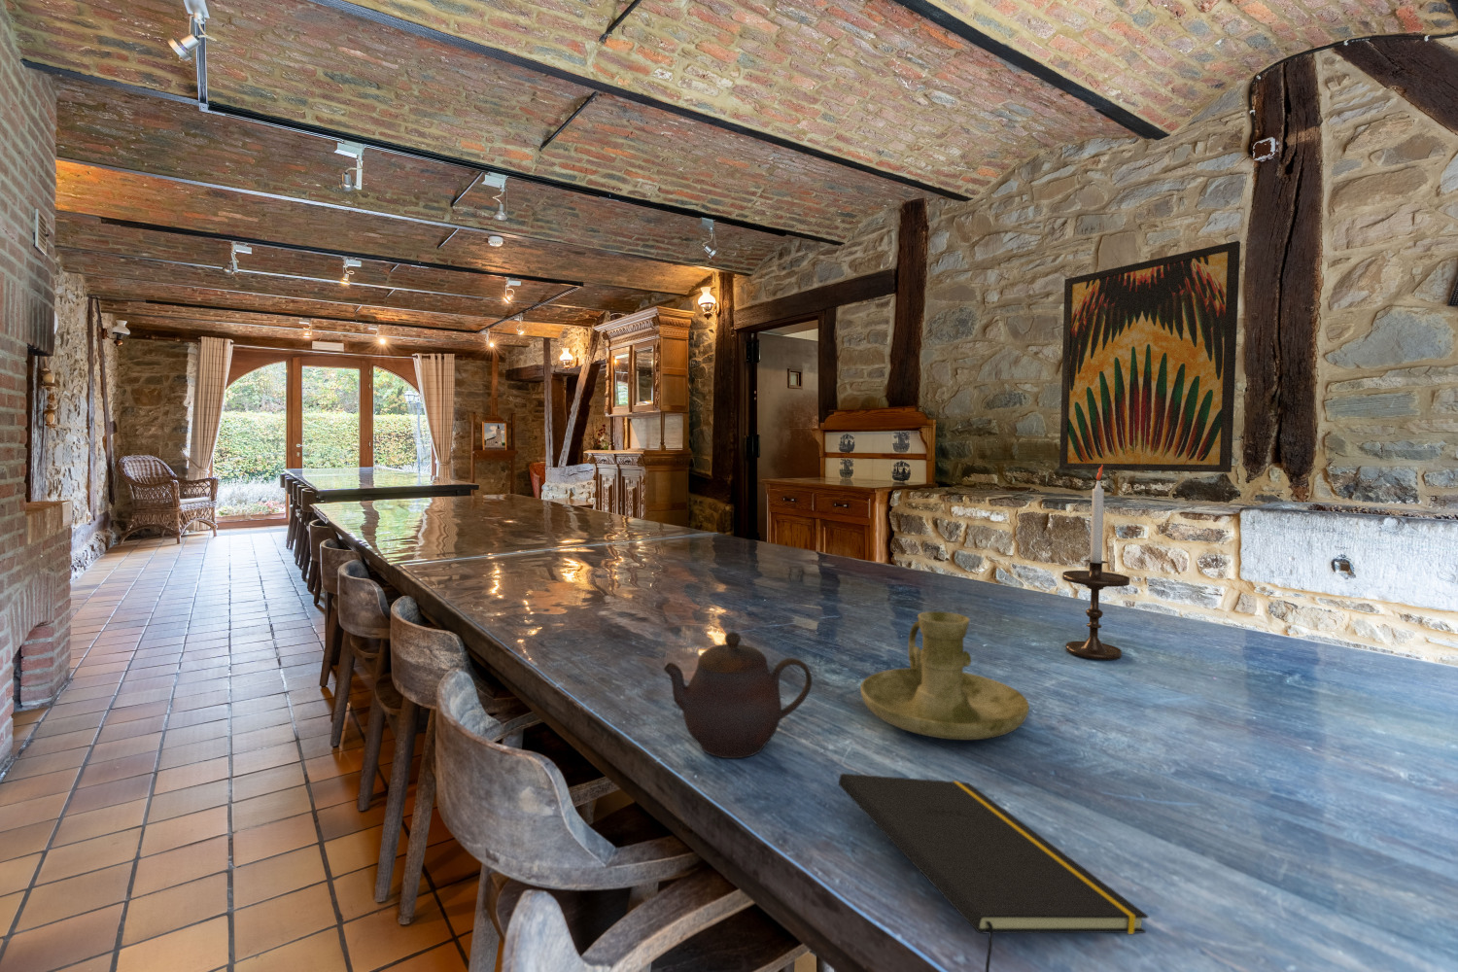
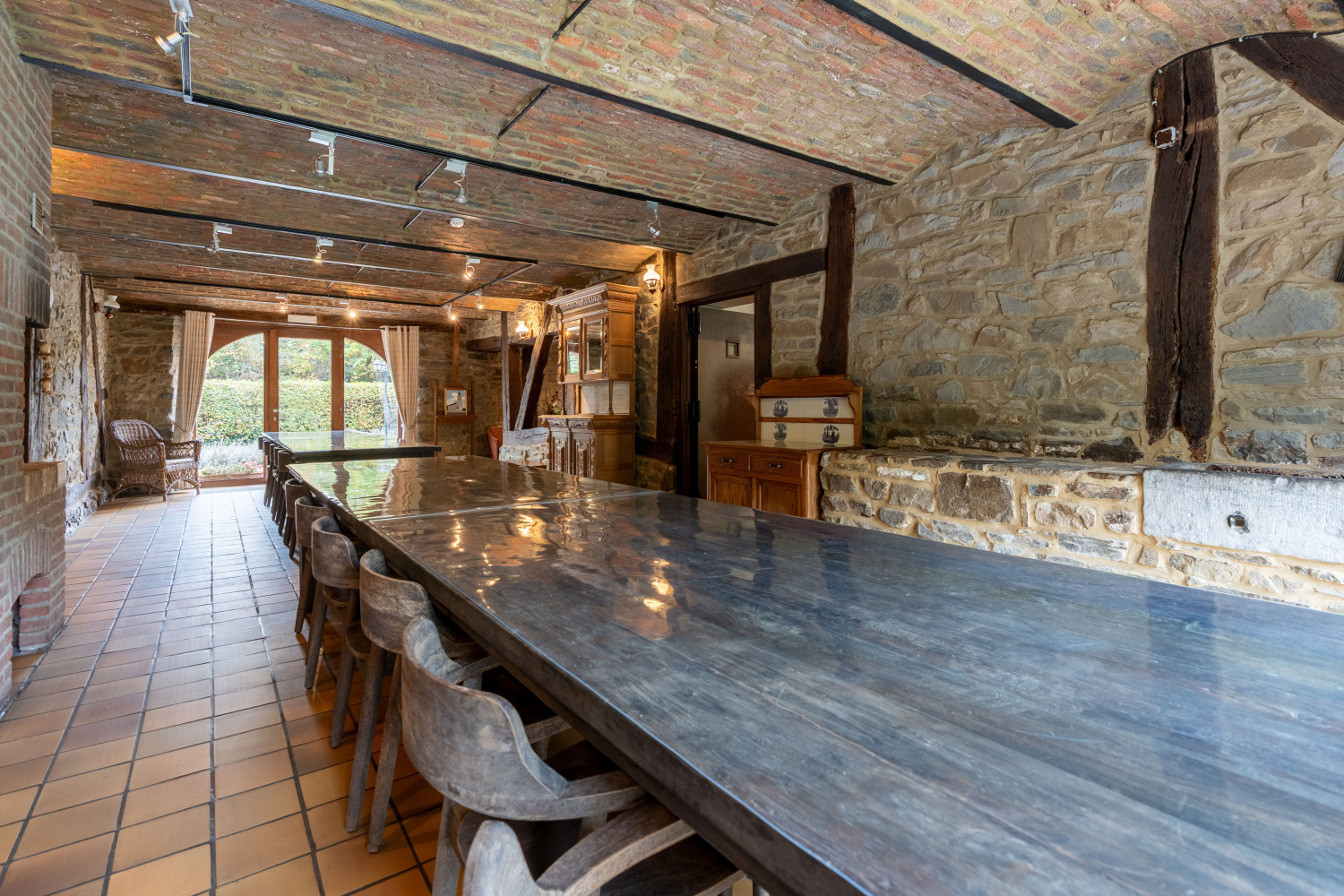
- candlestick [1061,464,1130,661]
- candle holder [859,611,1031,741]
- notepad [837,772,1149,972]
- wall art [1059,240,1241,473]
- teapot [663,631,813,759]
